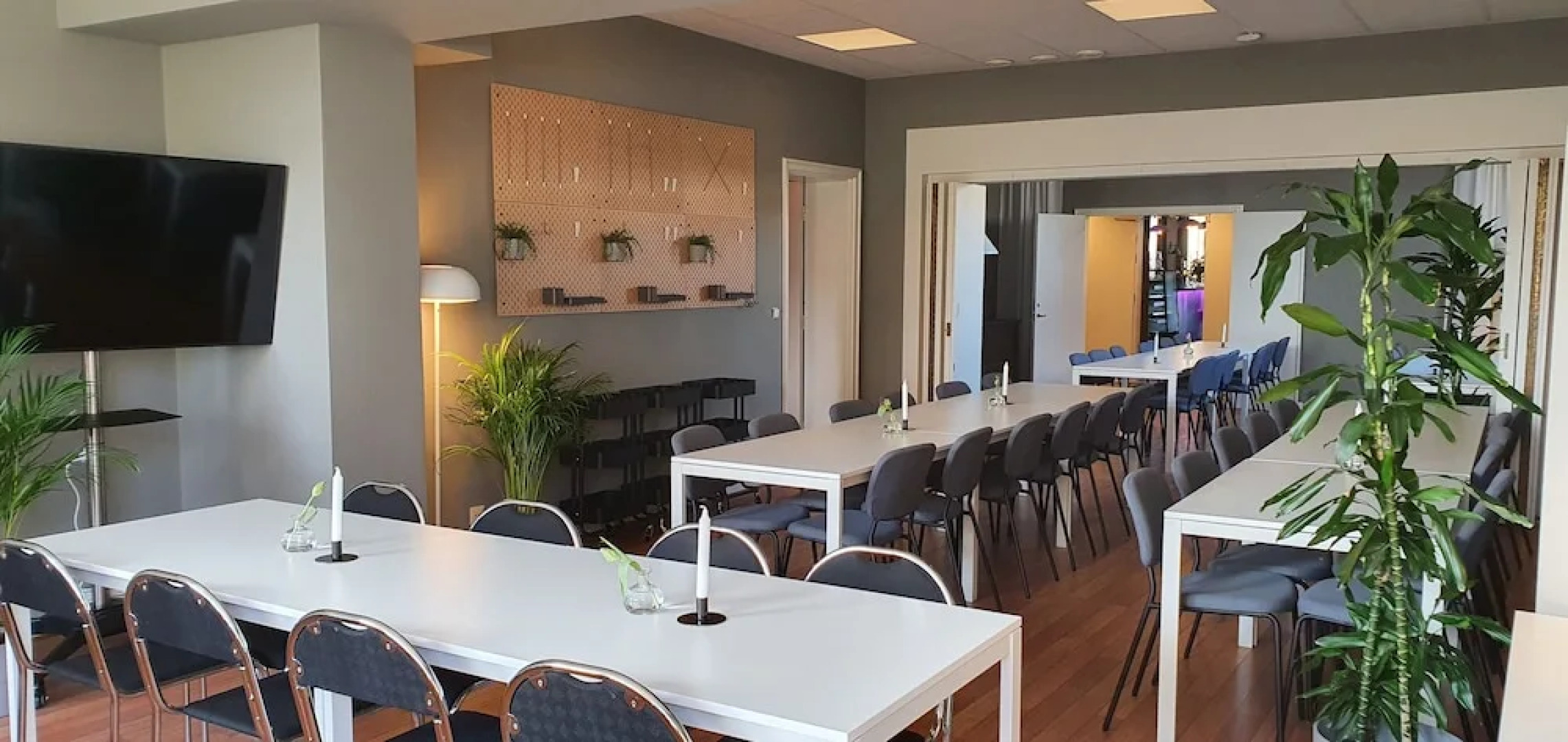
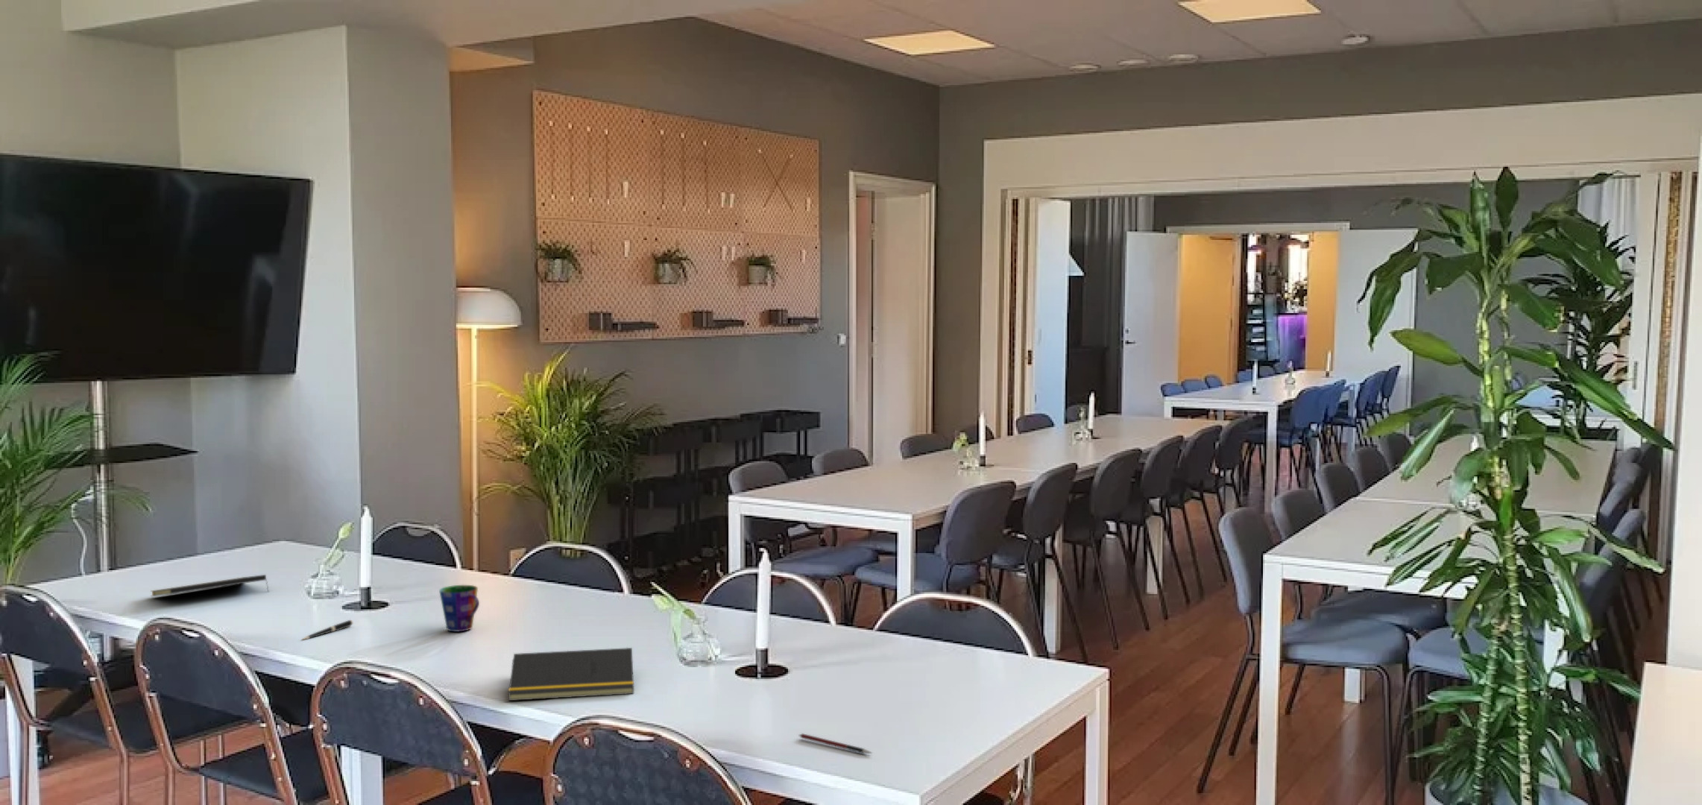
+ notepad [508,647,634,702]
+ cup [439,585,480,632]
+ notepad [150,574,270,597]
+ pen [301,619,354,640]
+ pen [799,732,873,754]
